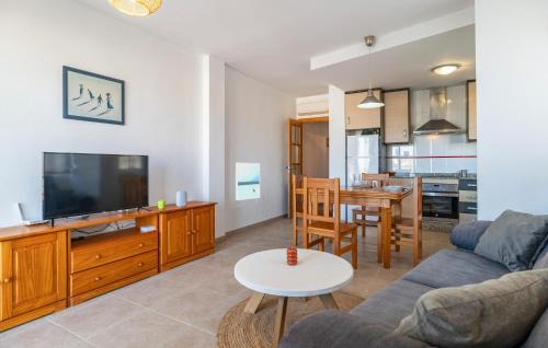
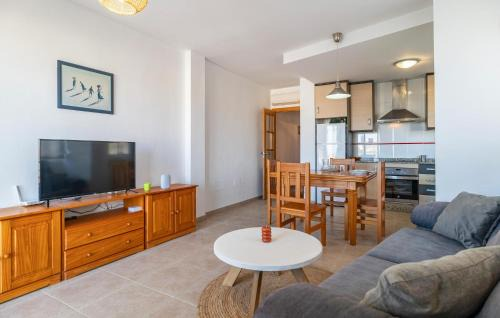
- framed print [235,162,261,201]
